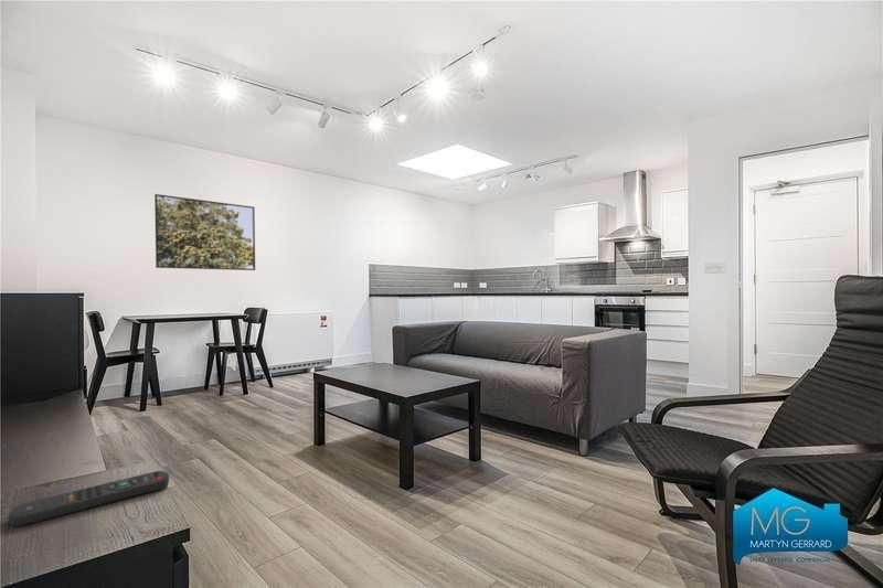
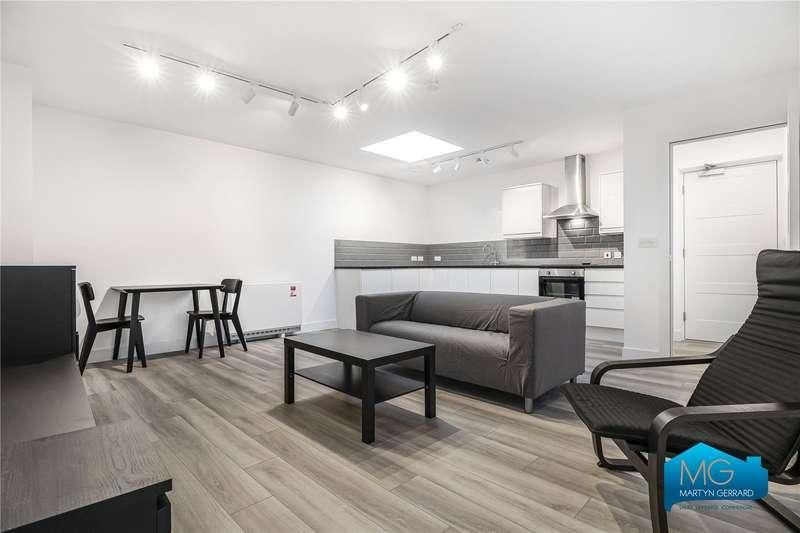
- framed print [153,193,256,271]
- remote control [8,470,170,527]
